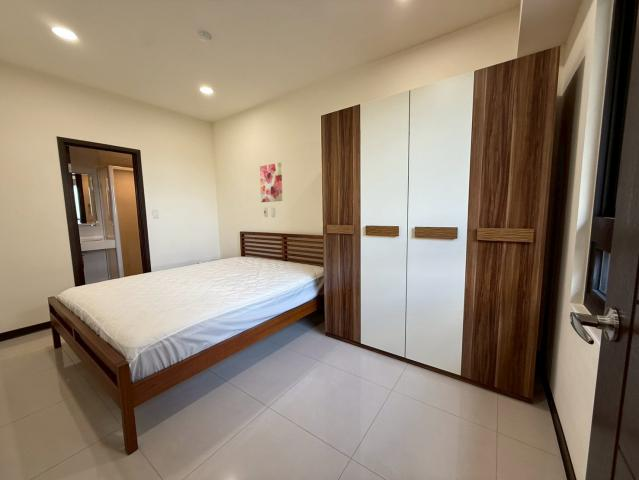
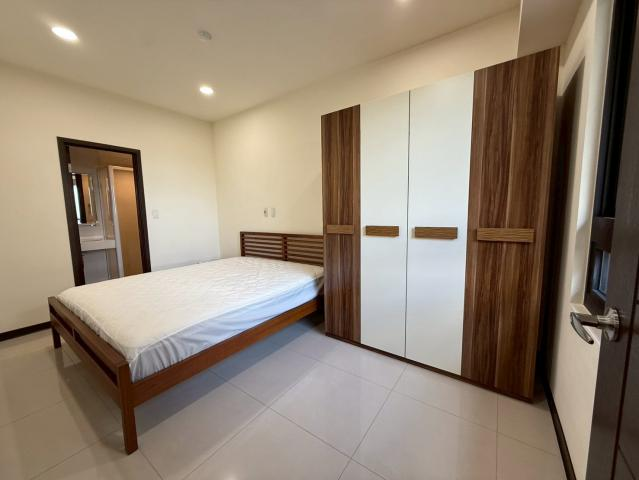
- wall art [259,162,284,203]
